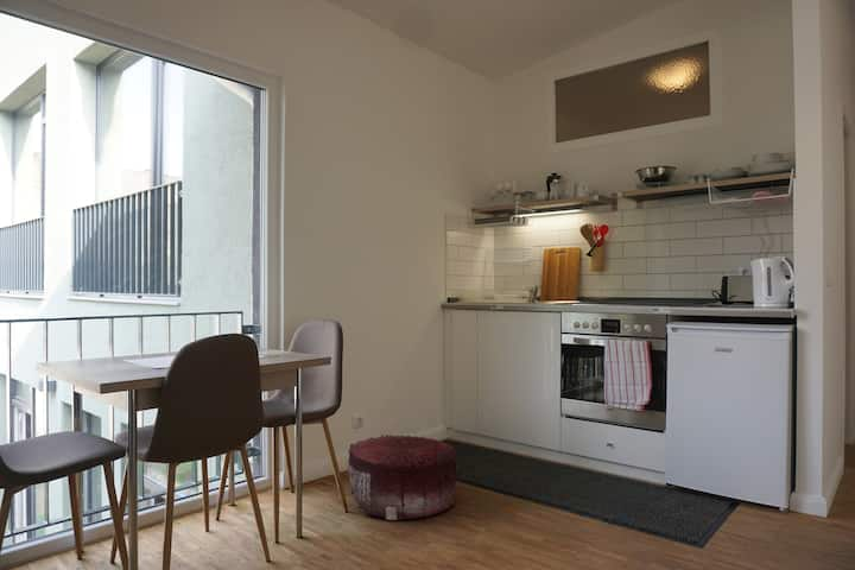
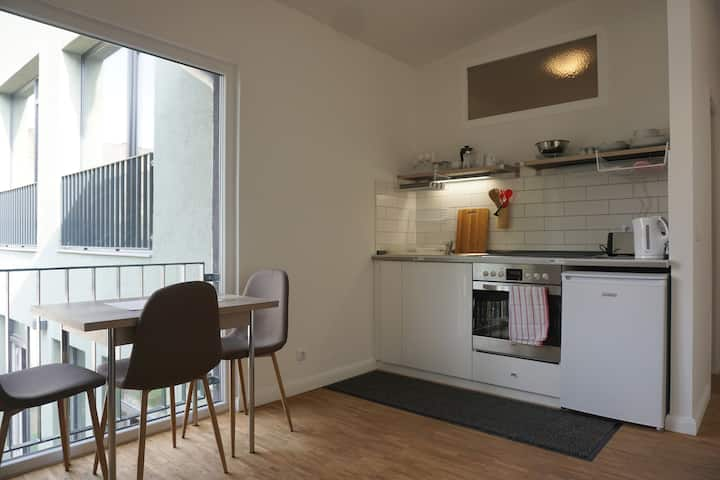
- pouf [347,433,460,521]
